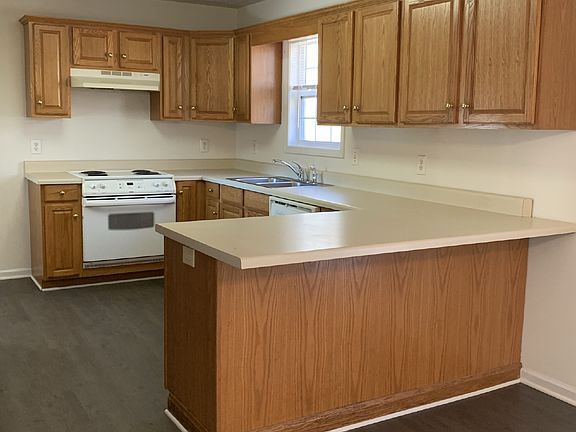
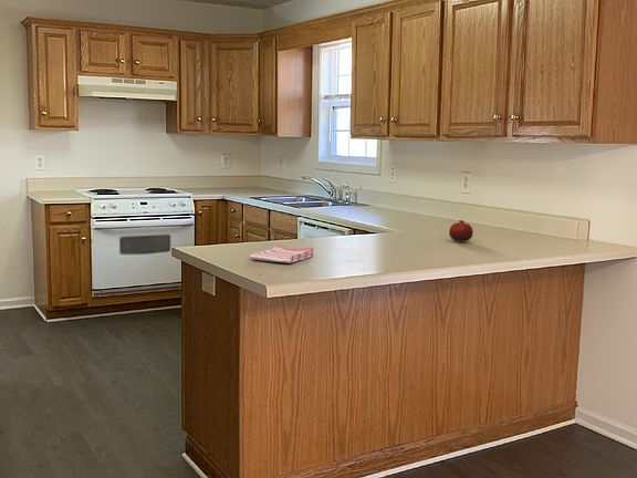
+ fruit [448,219,474,243]
+ dish towel [249,245,314,264]
